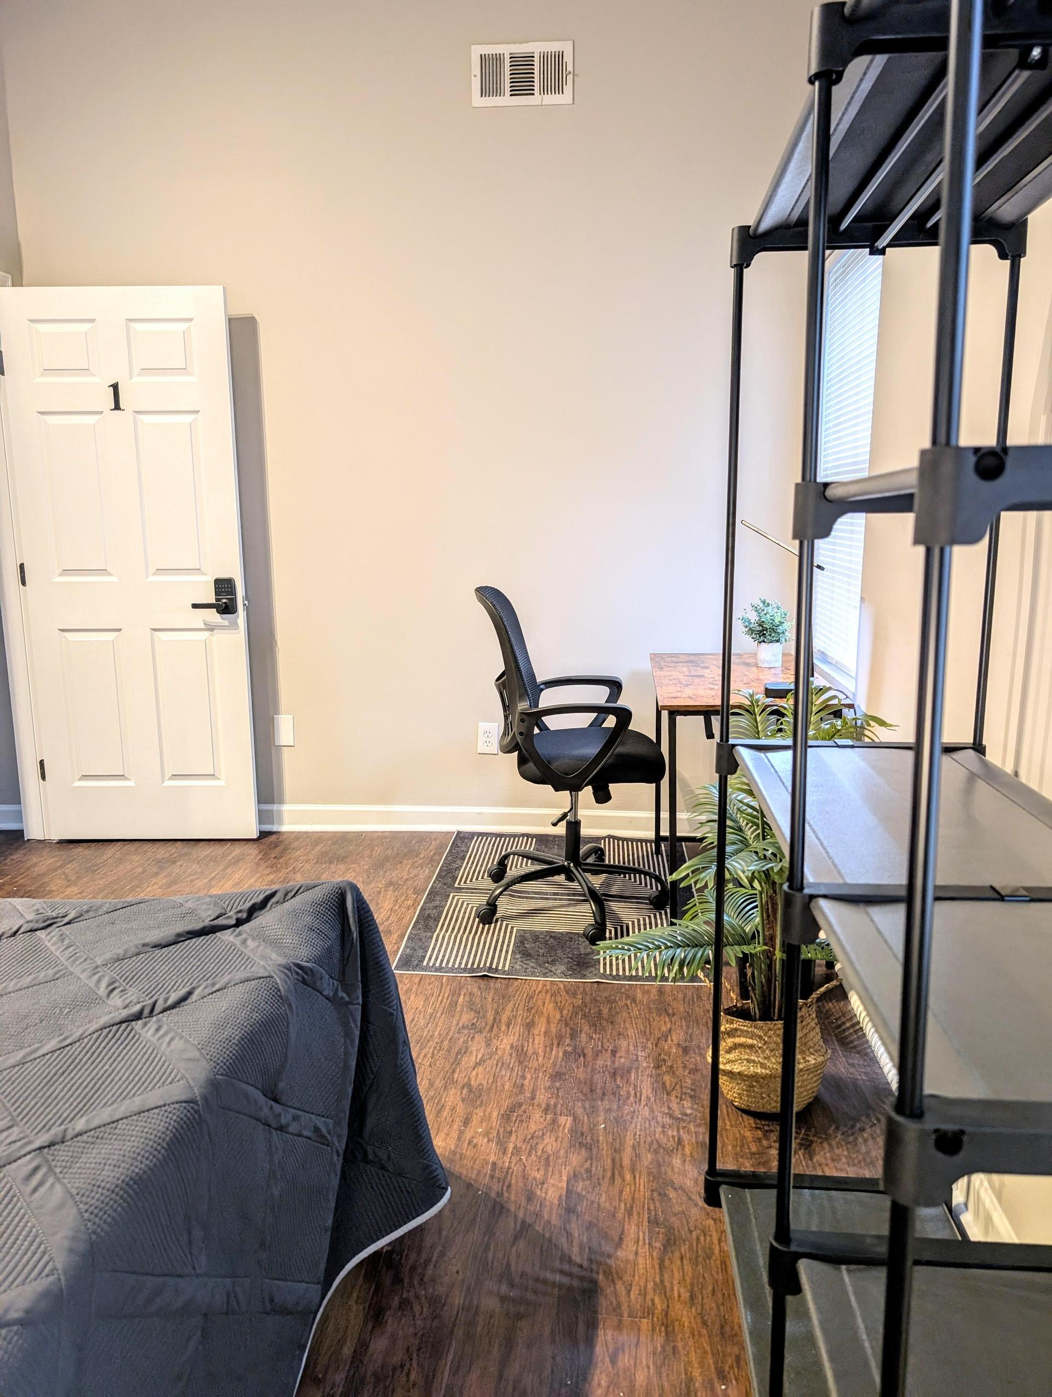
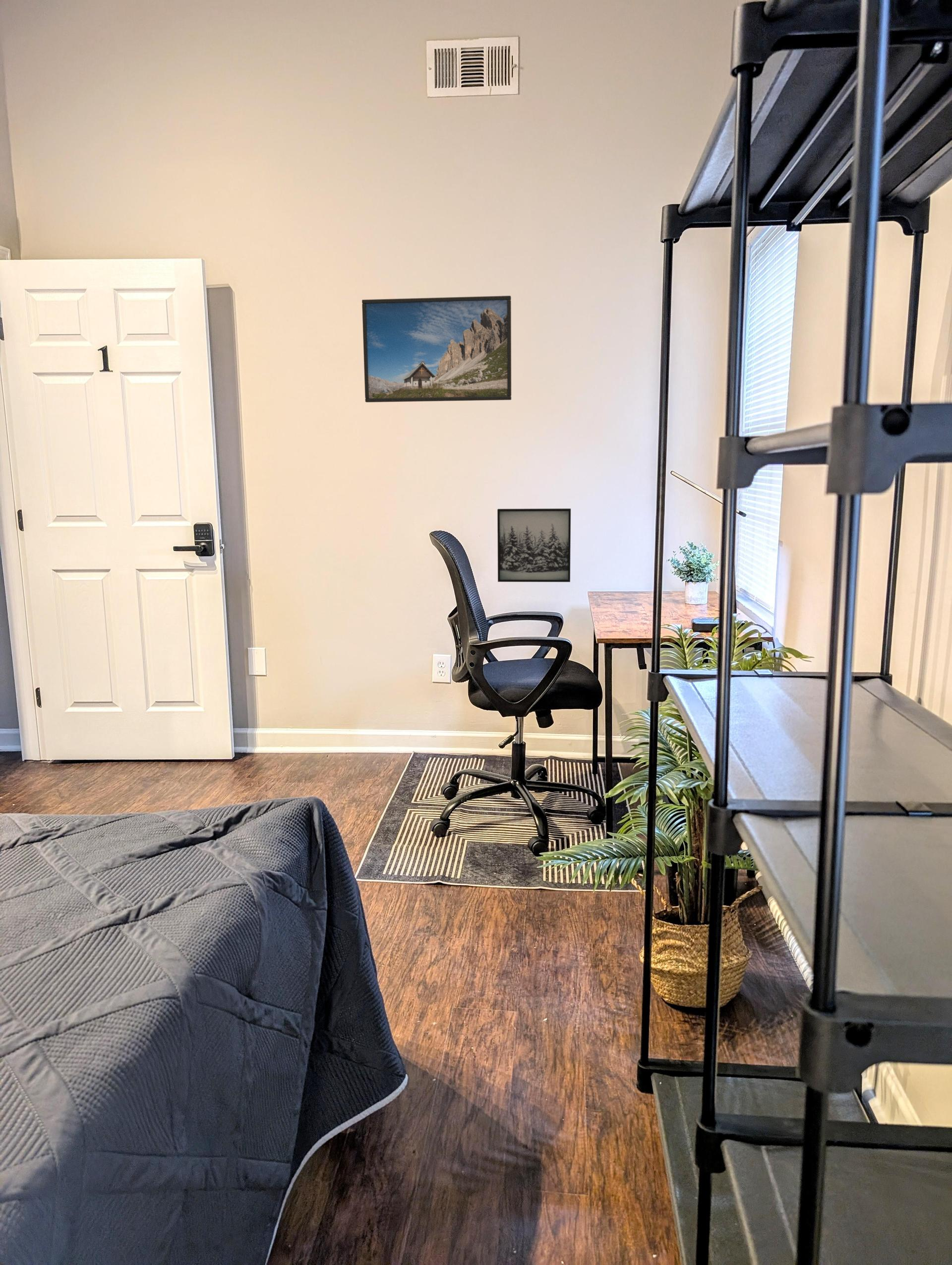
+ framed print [361,295,512,403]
+ wall art [497,508,571,582]
